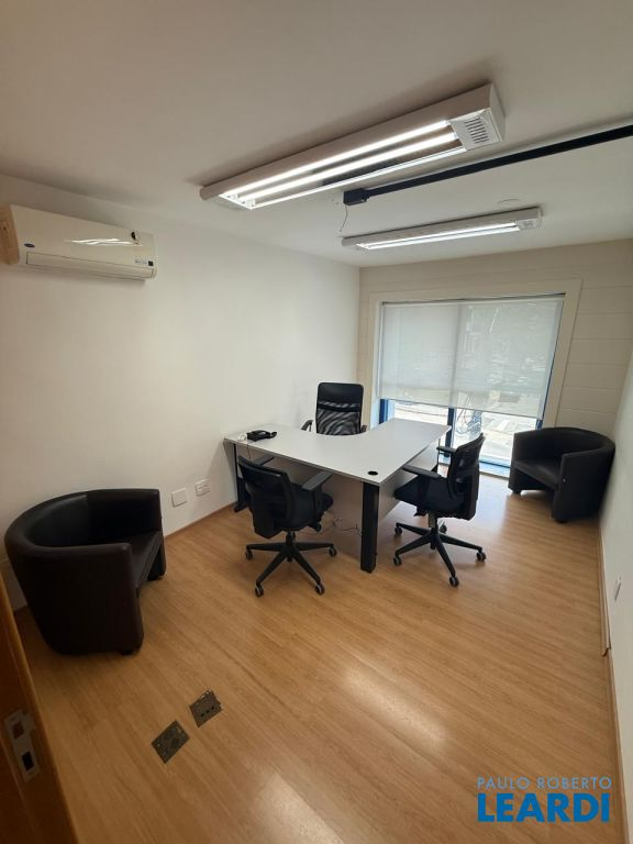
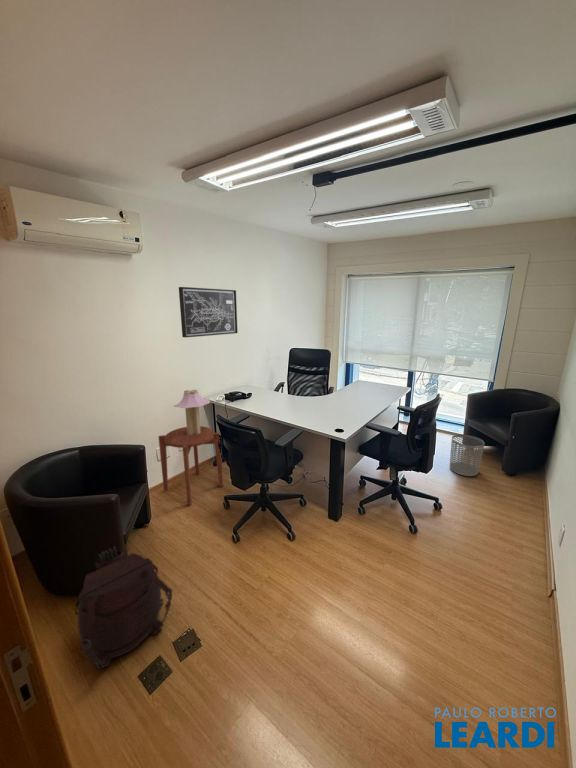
+ waste bin [449,434,486,477]
+ side table [157,425,224,506]
+ table lamp [173,389,211,435]
+ wall art [178,286,239,338]
+ backpack [74,545,173,671]
